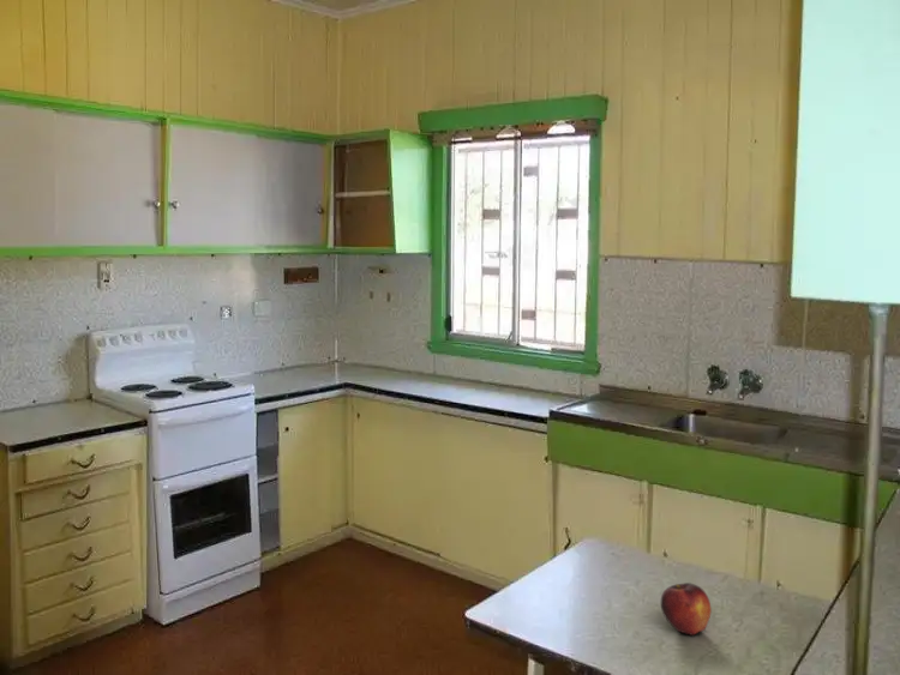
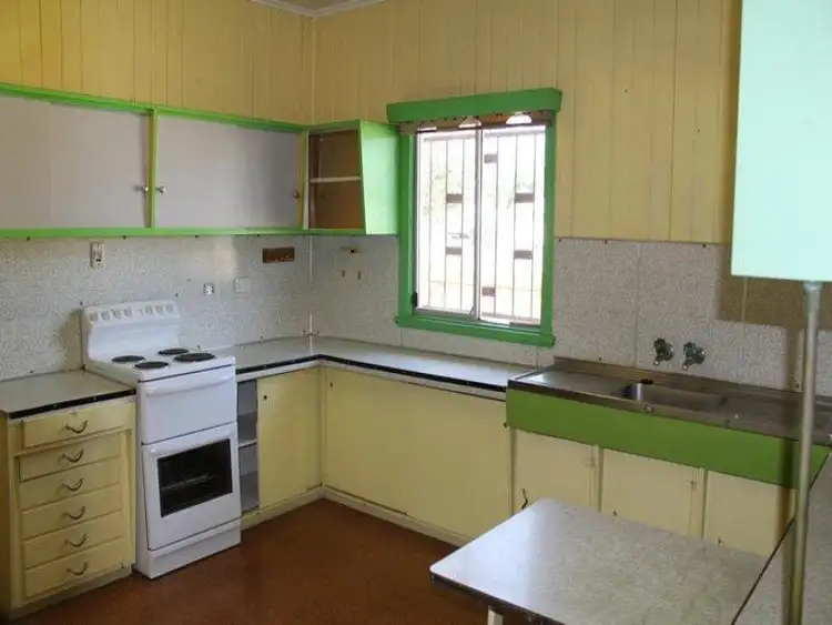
- fruit [660,581,713,637]
